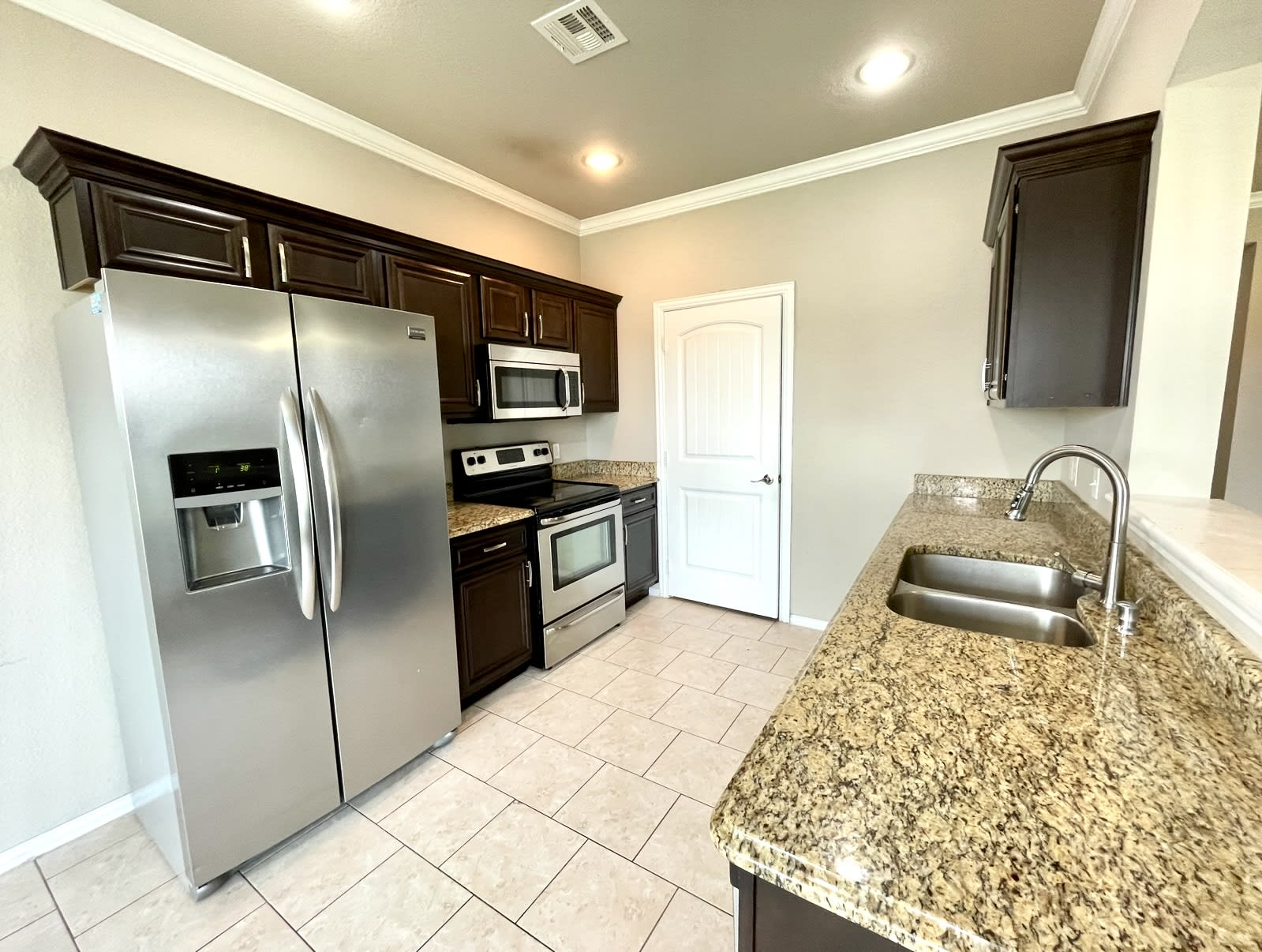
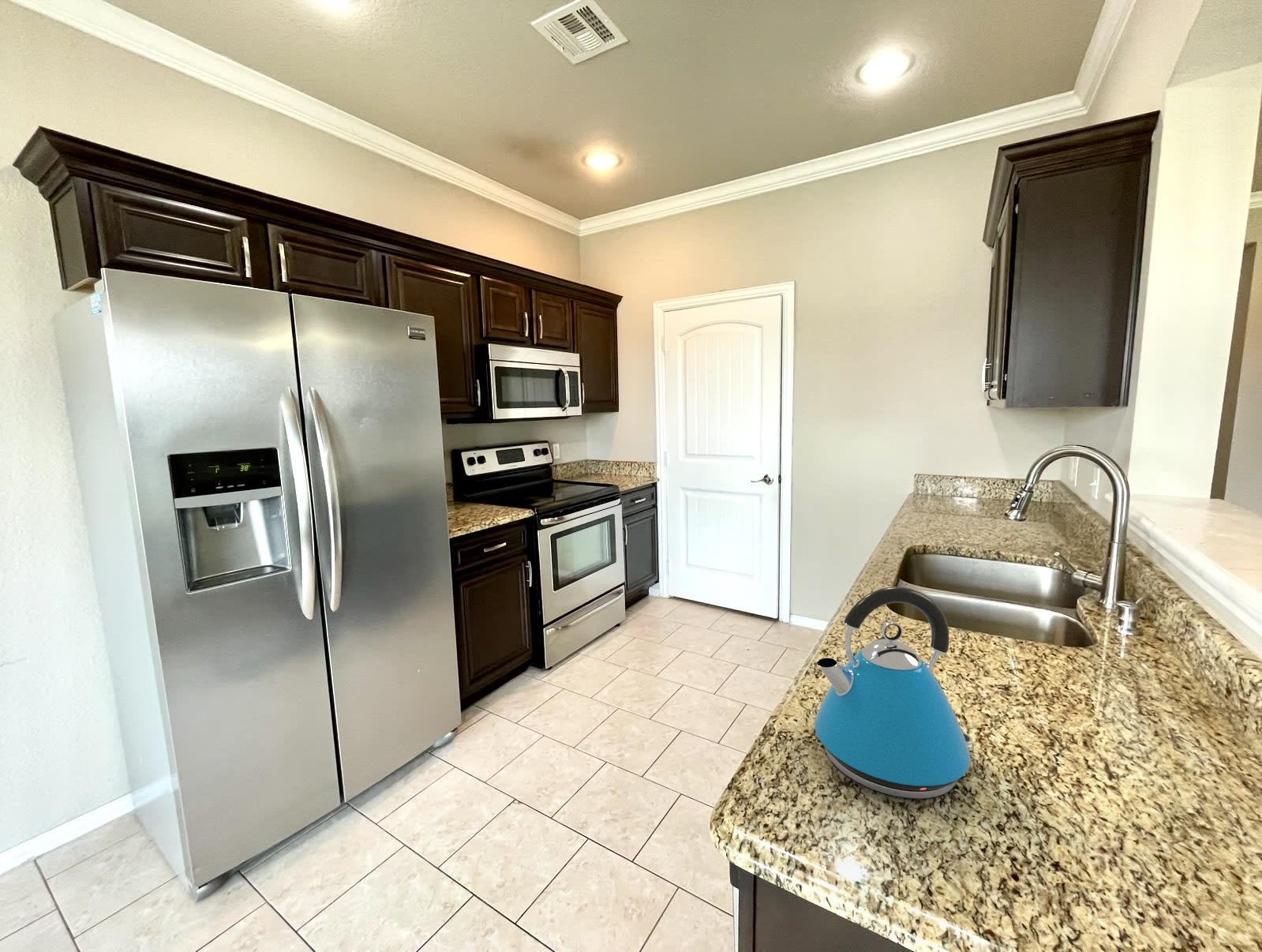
+ kettle [814,586,973,800]
